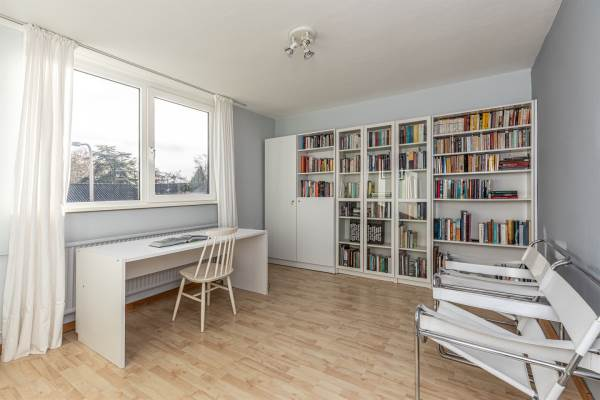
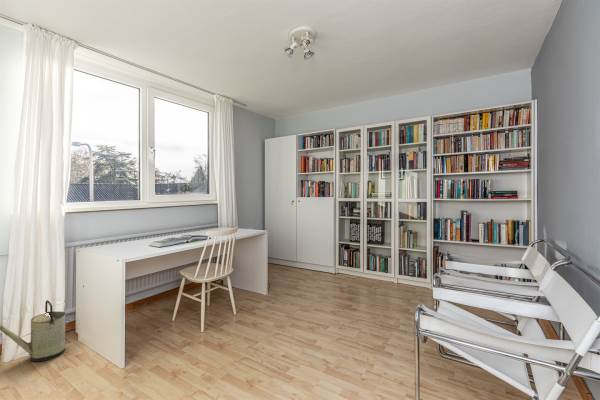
+ watering can [0,299,74,363]
